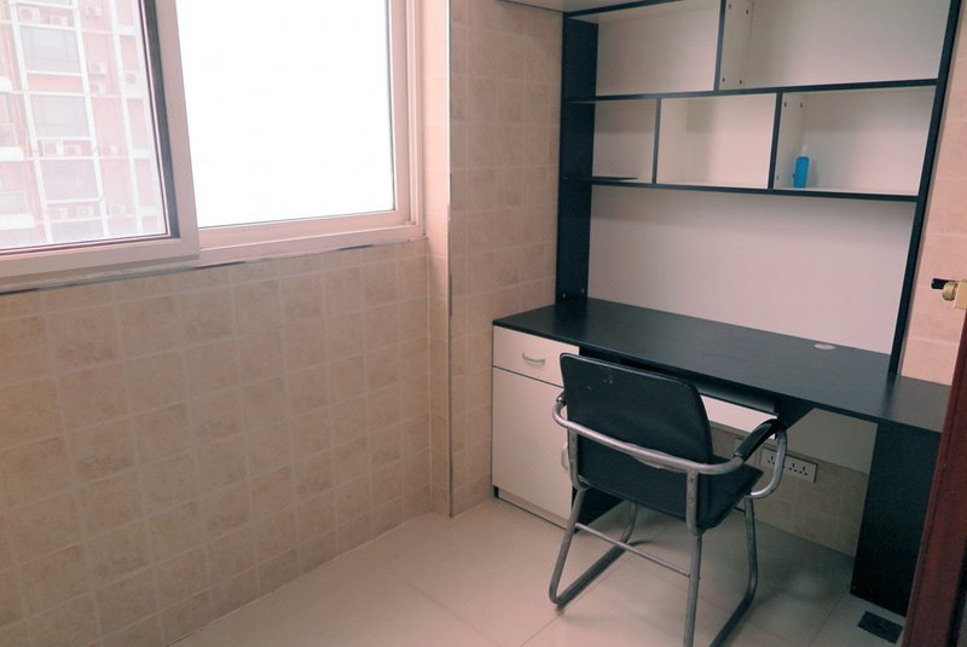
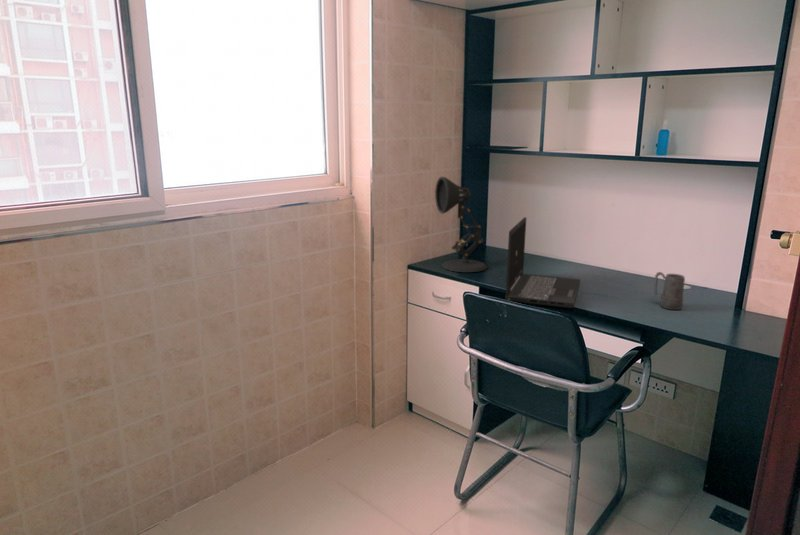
+ mug [653,271,686,311]
+ laptop [504,216,581,309]
+ desk lamp [434,176,488,273]
